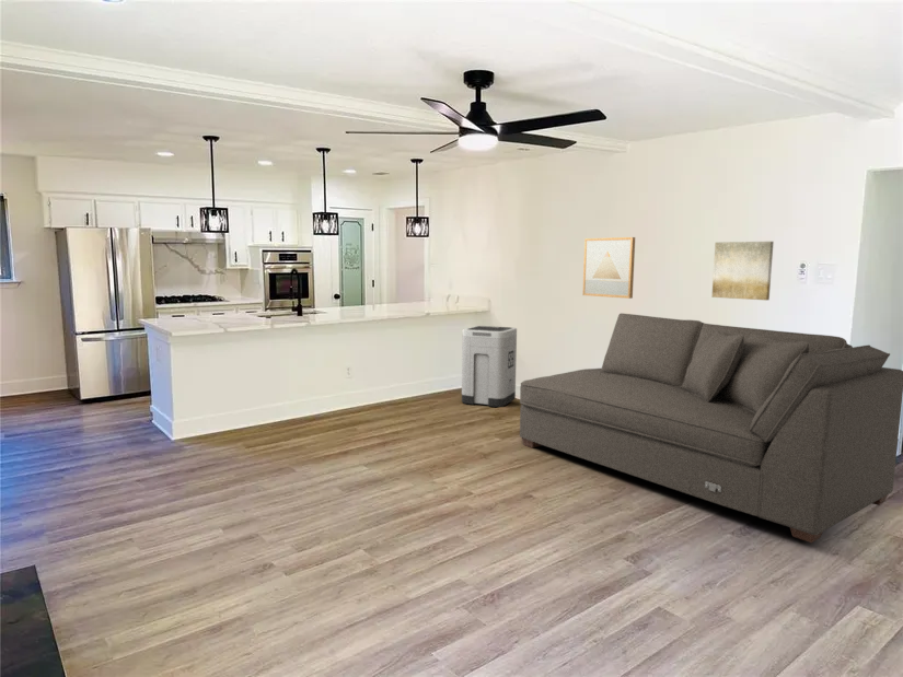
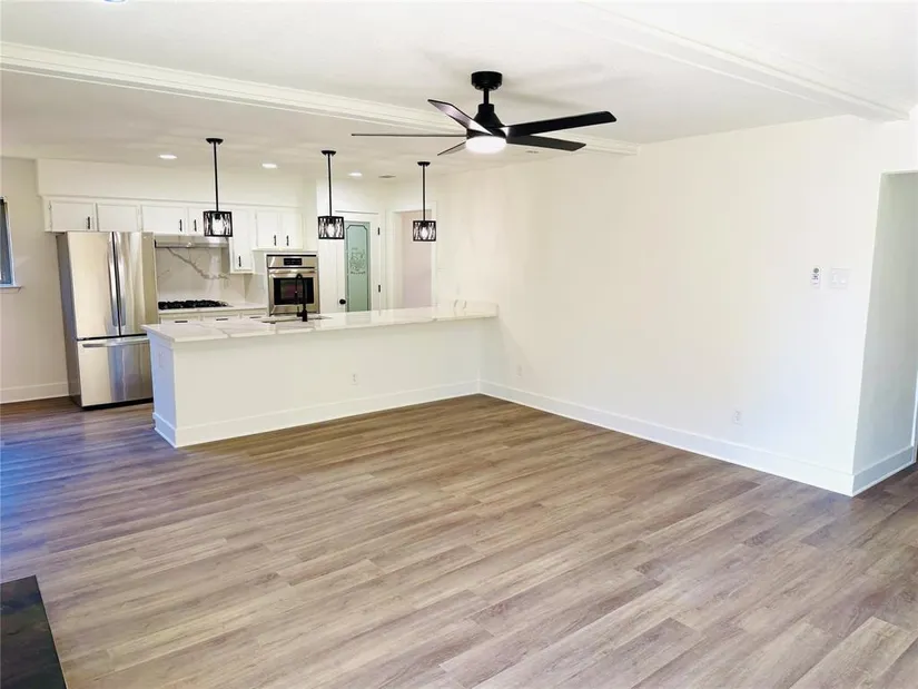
- wall art [710,241,775,301]
- wall art [582,236,636,300]
- trash can [461,325,518,408]
- sofa [519,313,903,544]
